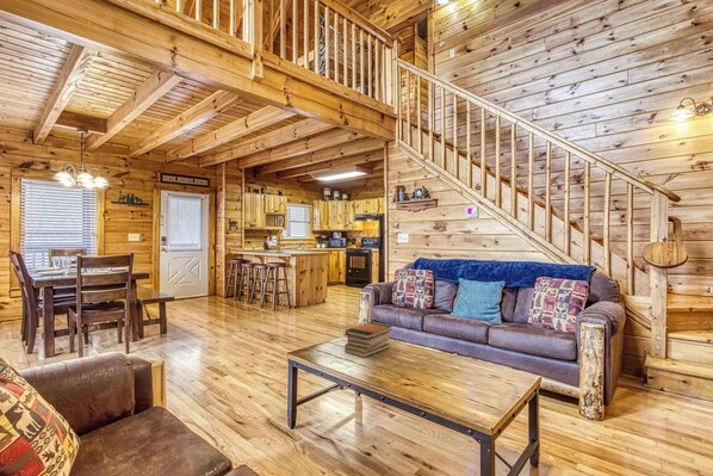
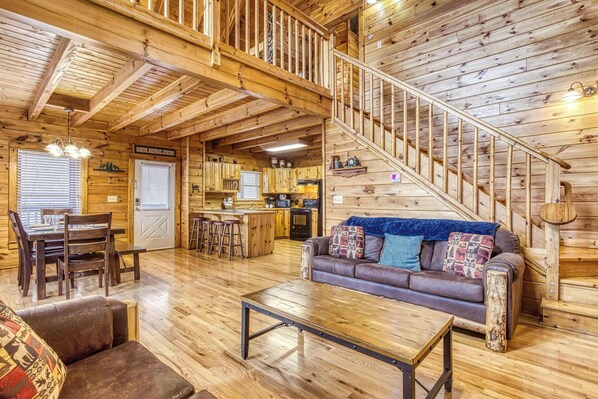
- book stack [343,321,393,359]
